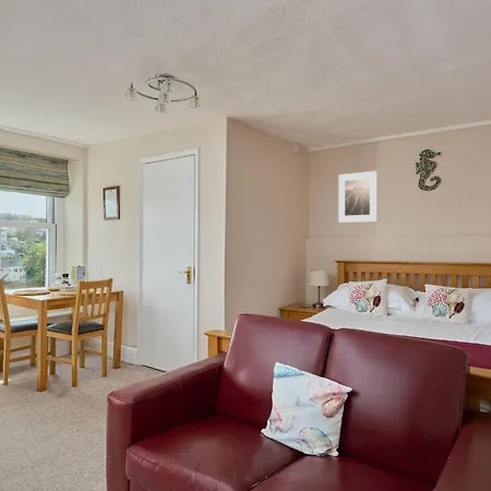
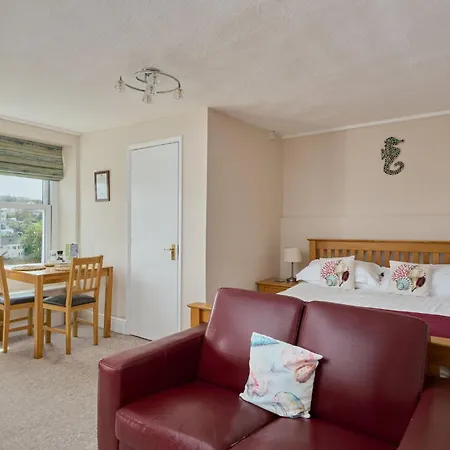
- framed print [337,170,379,224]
